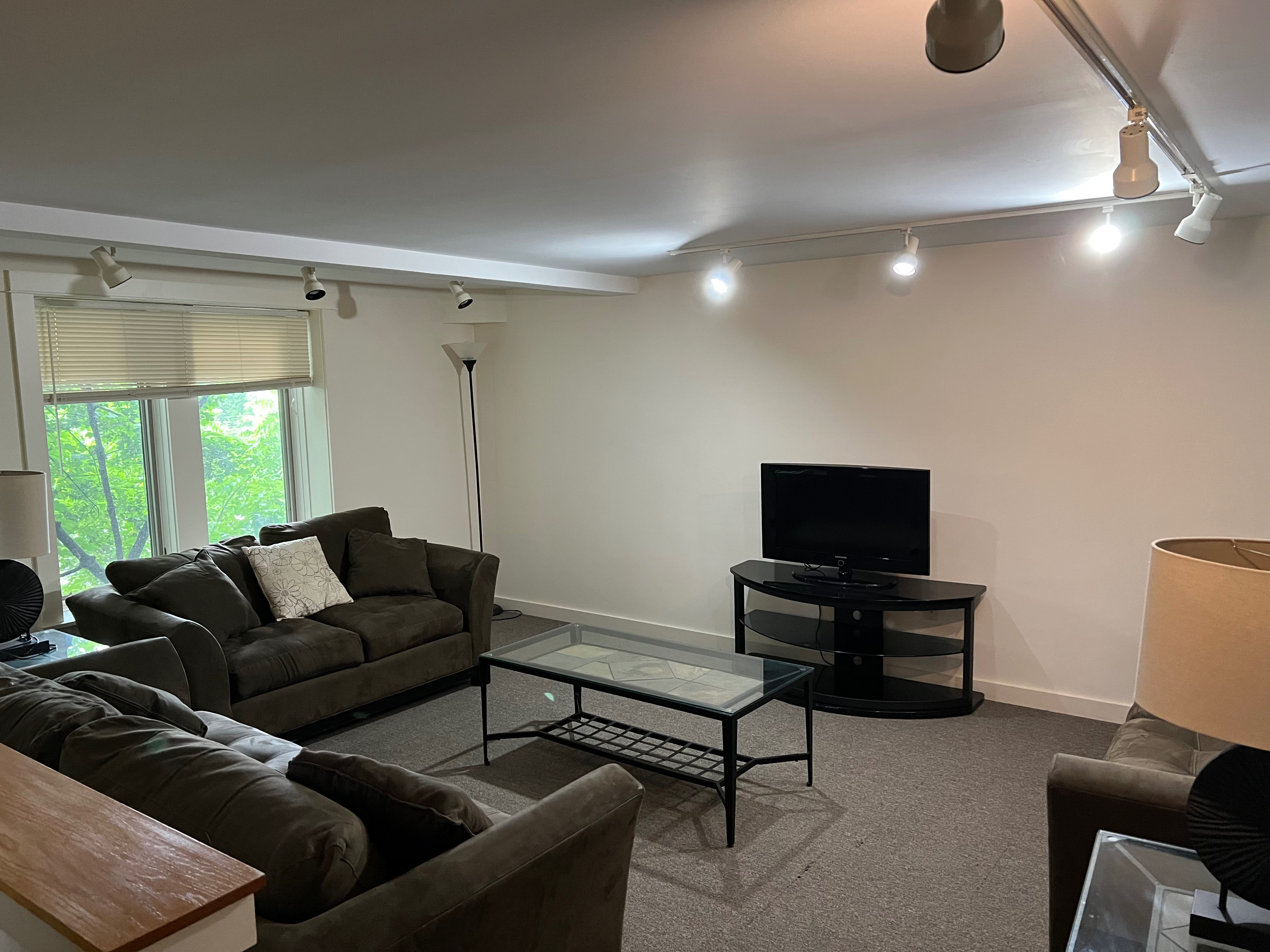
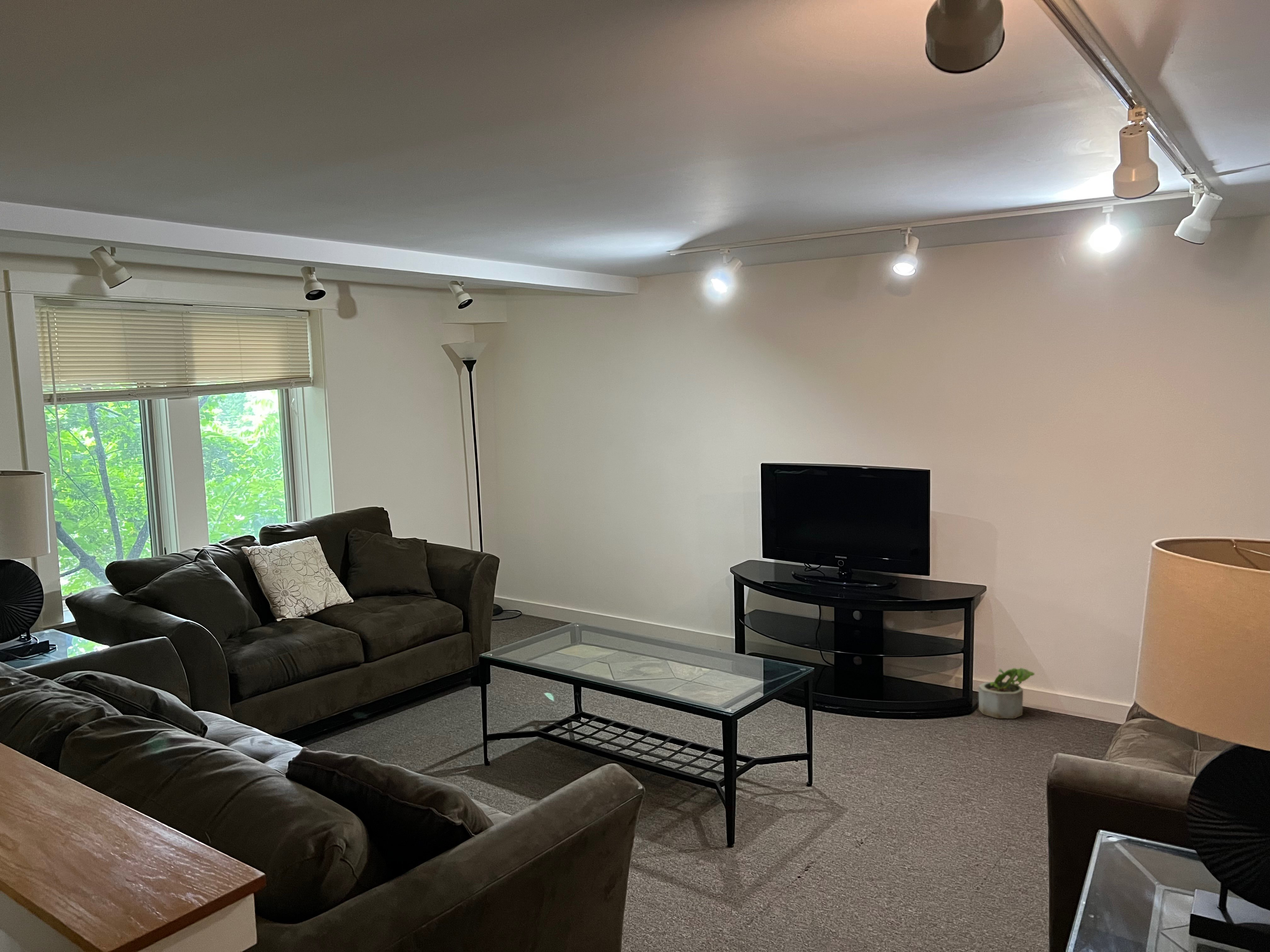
+ potted plant [978,668,1035,719]
